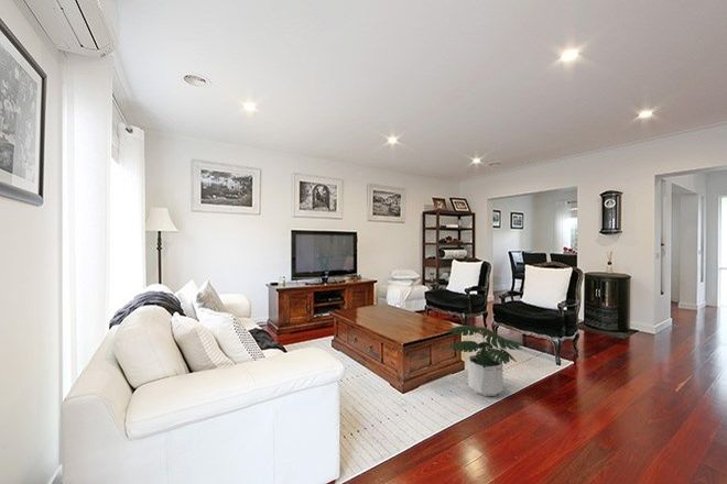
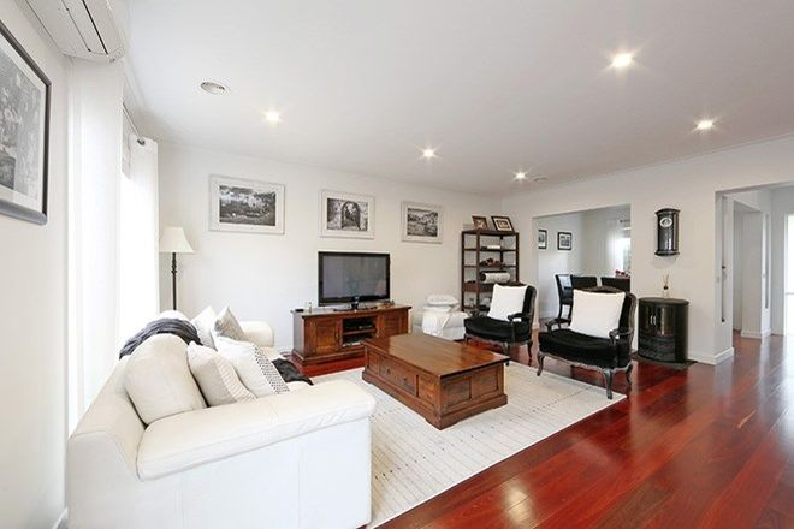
- potted plant [446,324,524,397]
